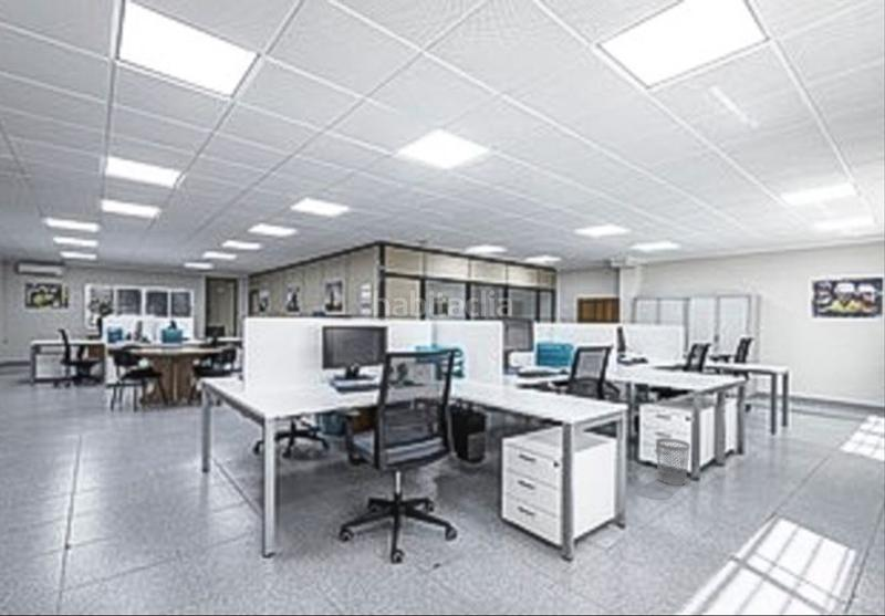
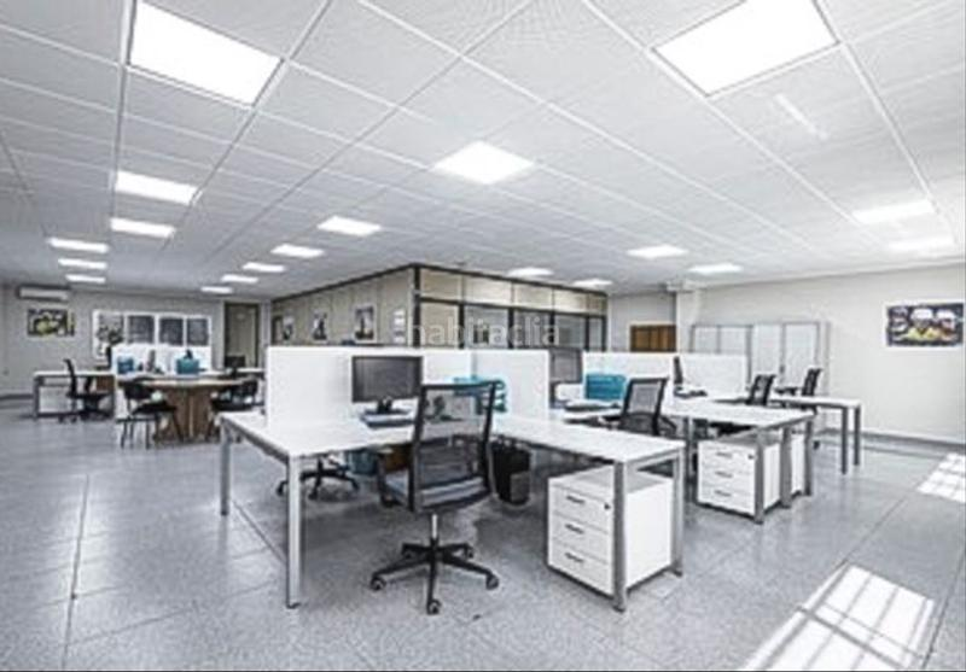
- wastebasket [655,437,691,487]
